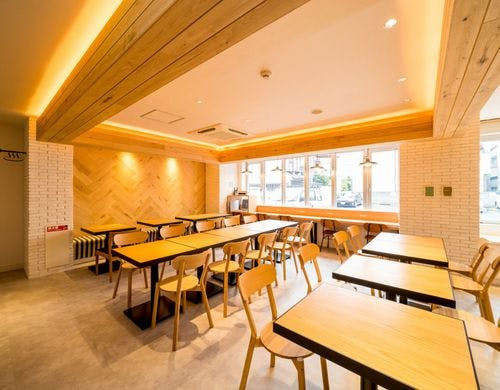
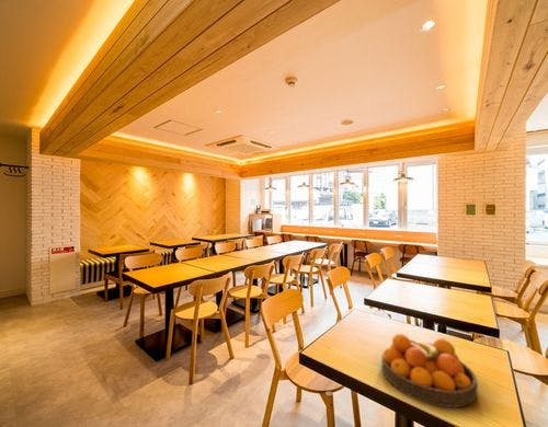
+ fruit bowl [380,333,479,408]
